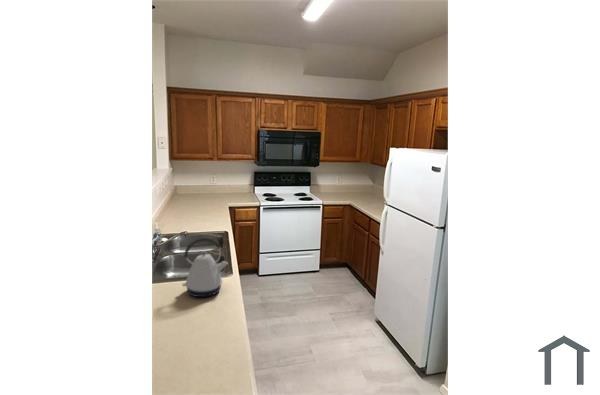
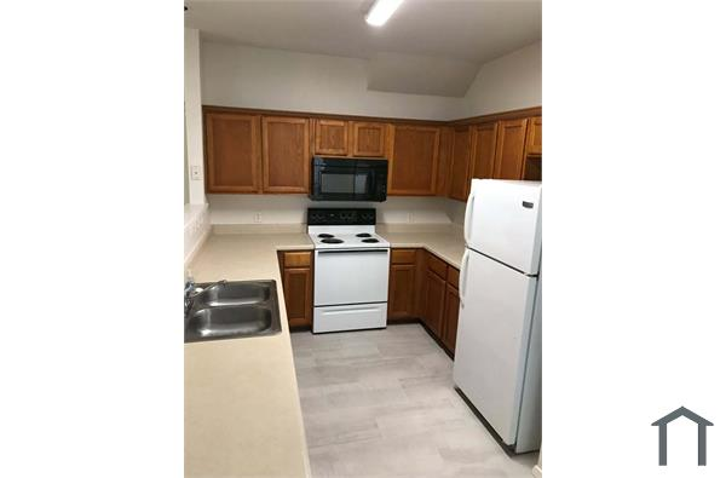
- kettle [181,237,229,298]
